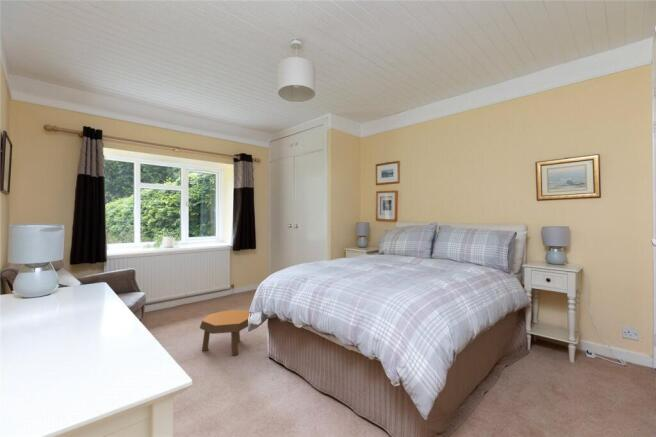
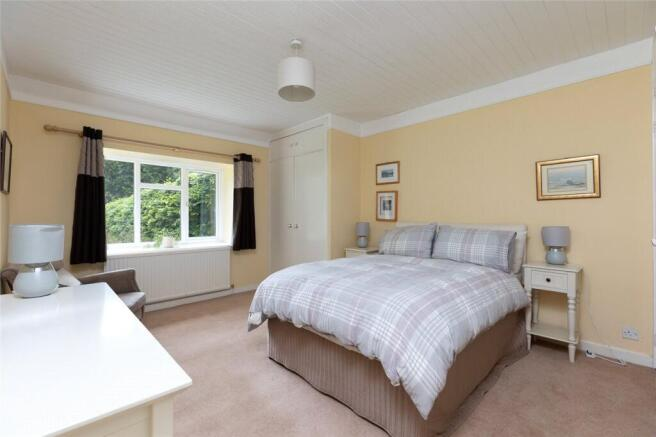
- footstool [199,309,250,357]
